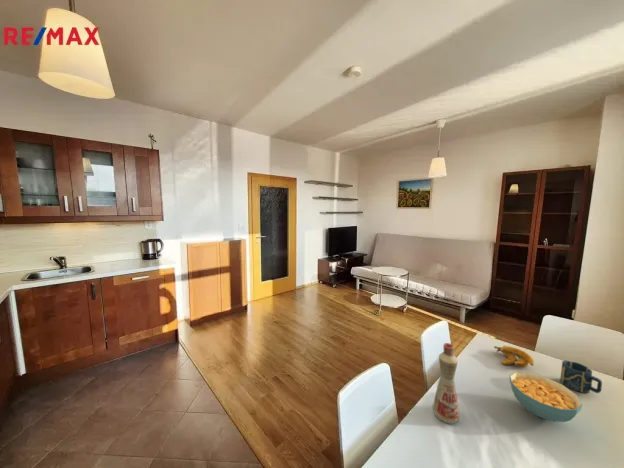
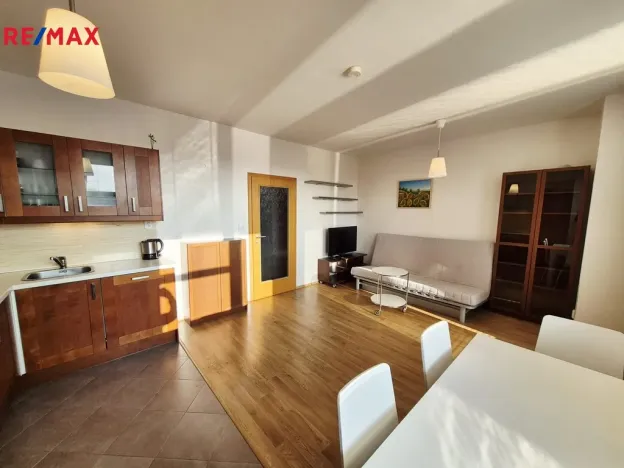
- cereal bowl [509,371,584,423]
- bottle [432,342,460,425]
- cup [559,360,603,394]
- banana [493,345,535,368]
